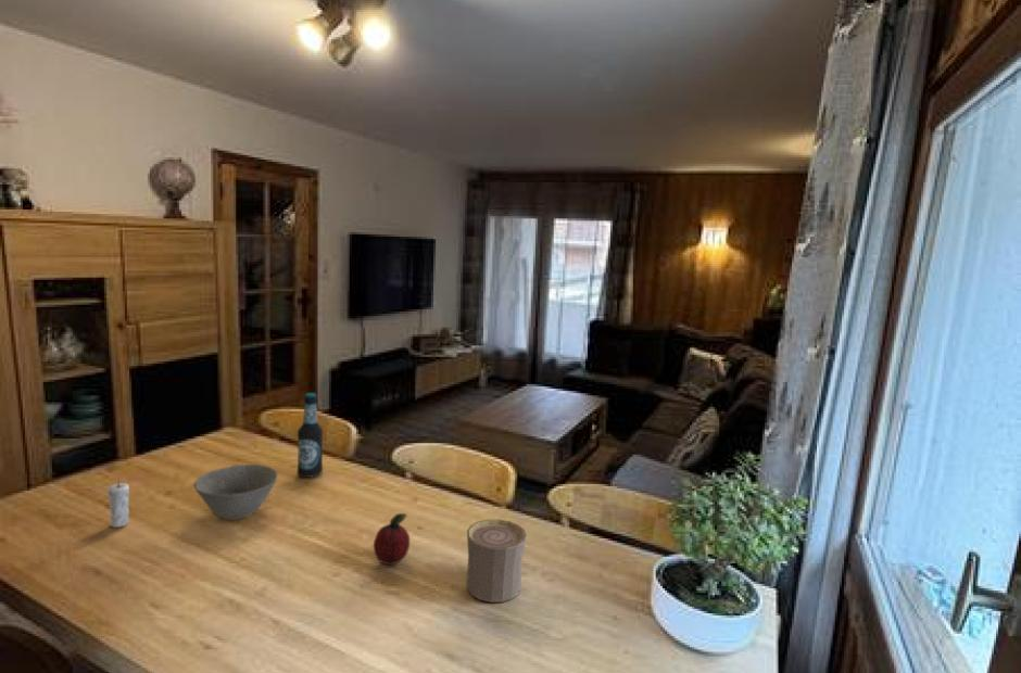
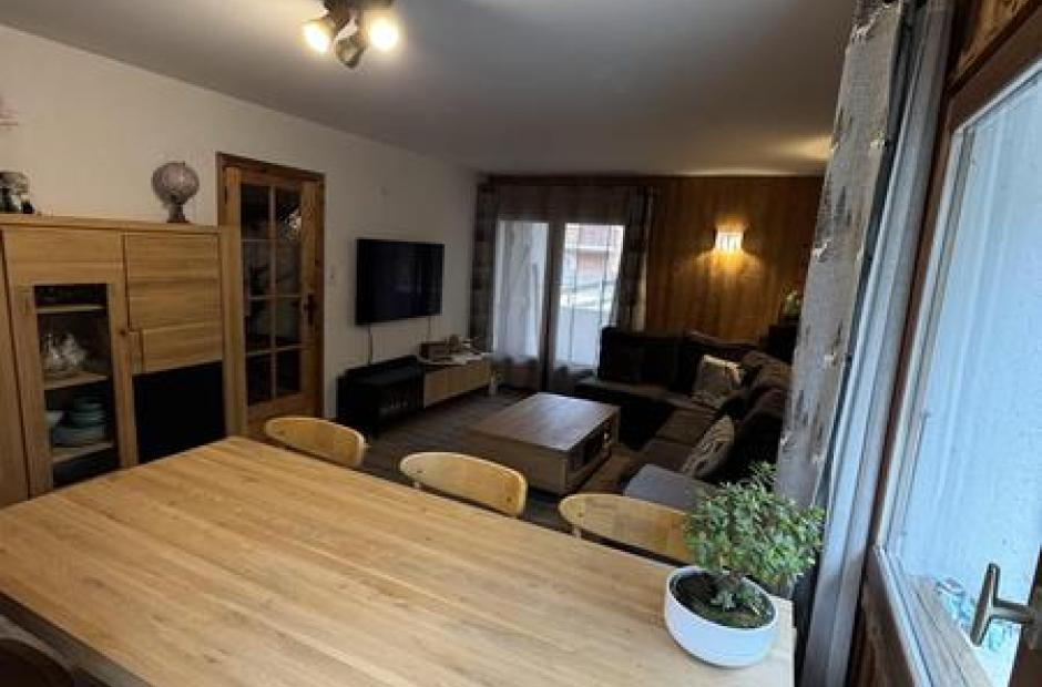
- fruit [373,512,411,566]
- bowl [193,464,279,521]
- bottle [297,392,324,479]
- candle [106,478,130,529]
- cup [466,519,528,604]
